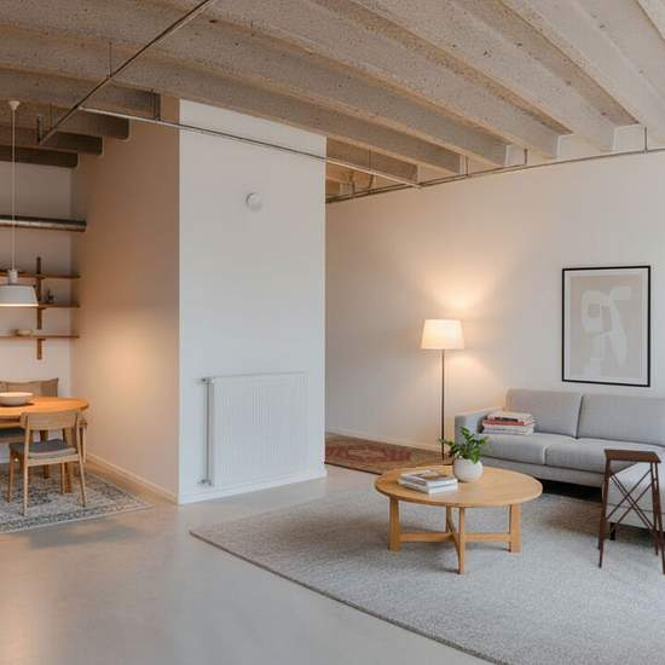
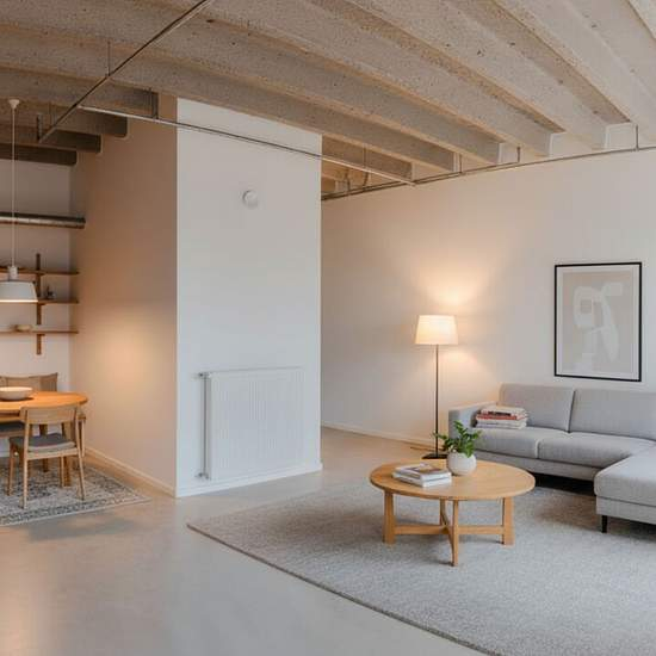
- rug [323,435,453,476]
- side table [596,447,665,576]
